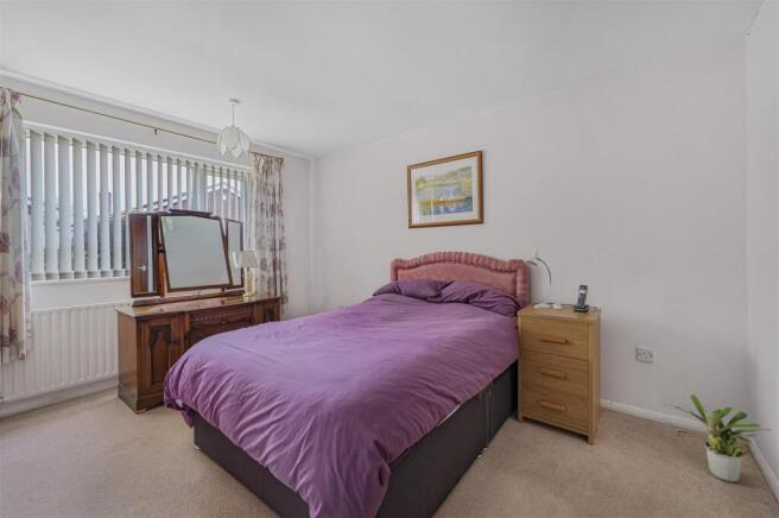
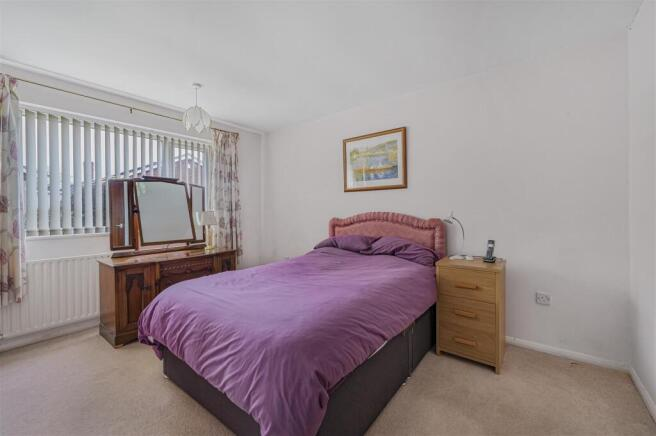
- potted plant [674,393,772,484]
